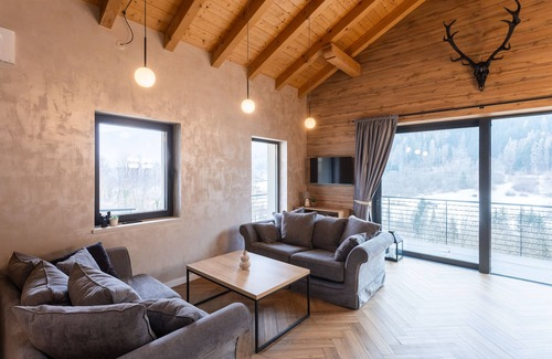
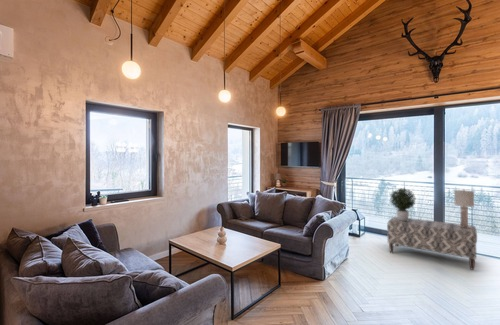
+ bench [386,216,478,271]
+ lamp [453,189,475,229]
+ potted plant [389,187,417,222]
